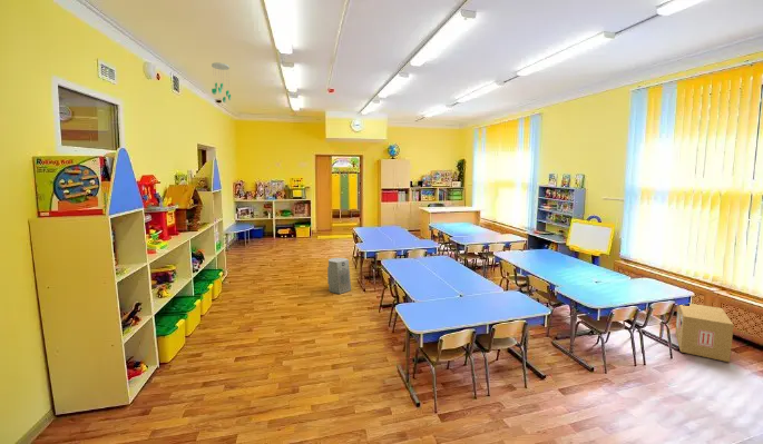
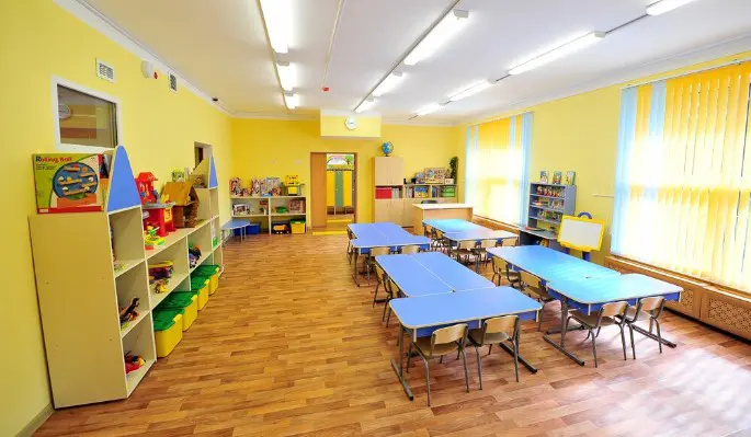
- ceiling mobile [211,61,232,103]
- cardboard box [674,303,735,363]
- fan [326,257,352,295]
